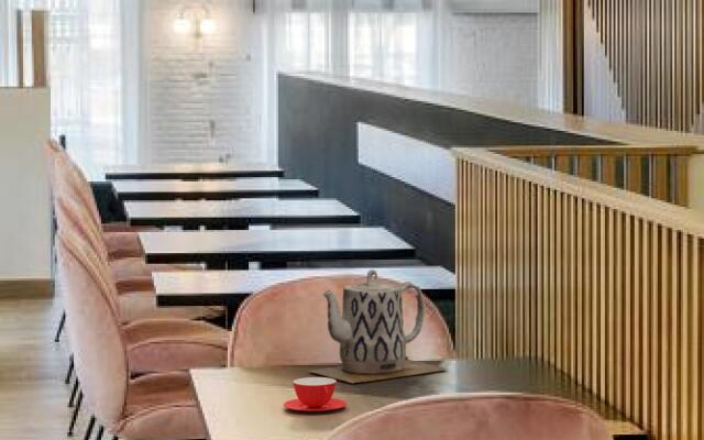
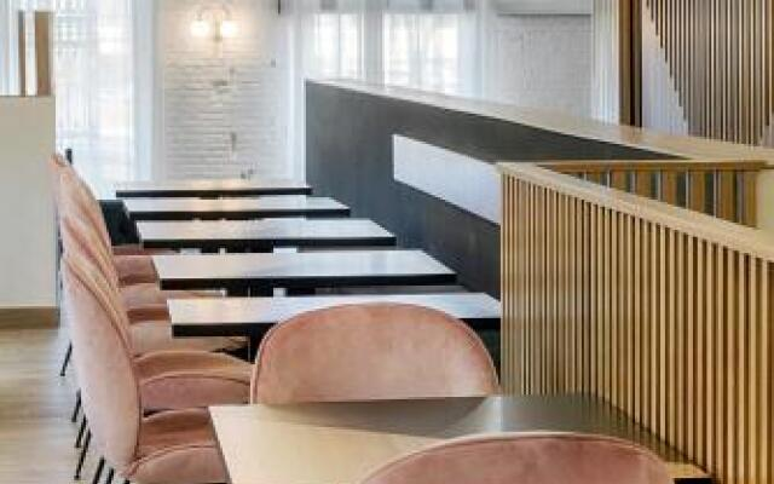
- teacup [283,376,348,413]
- teapot [308,268,450,384]
